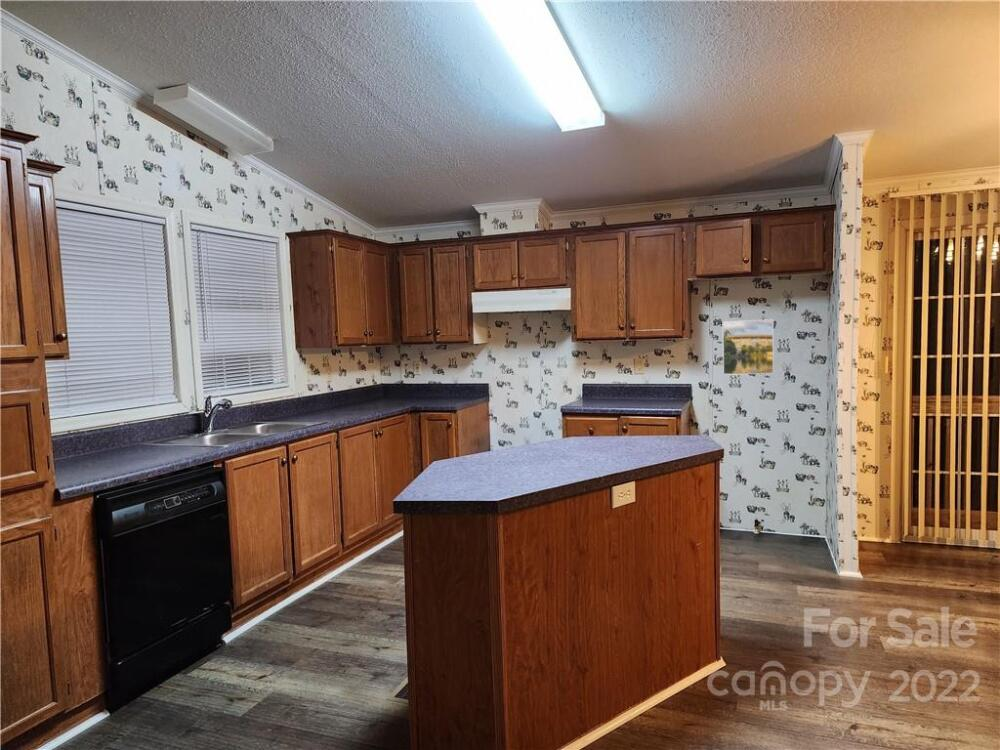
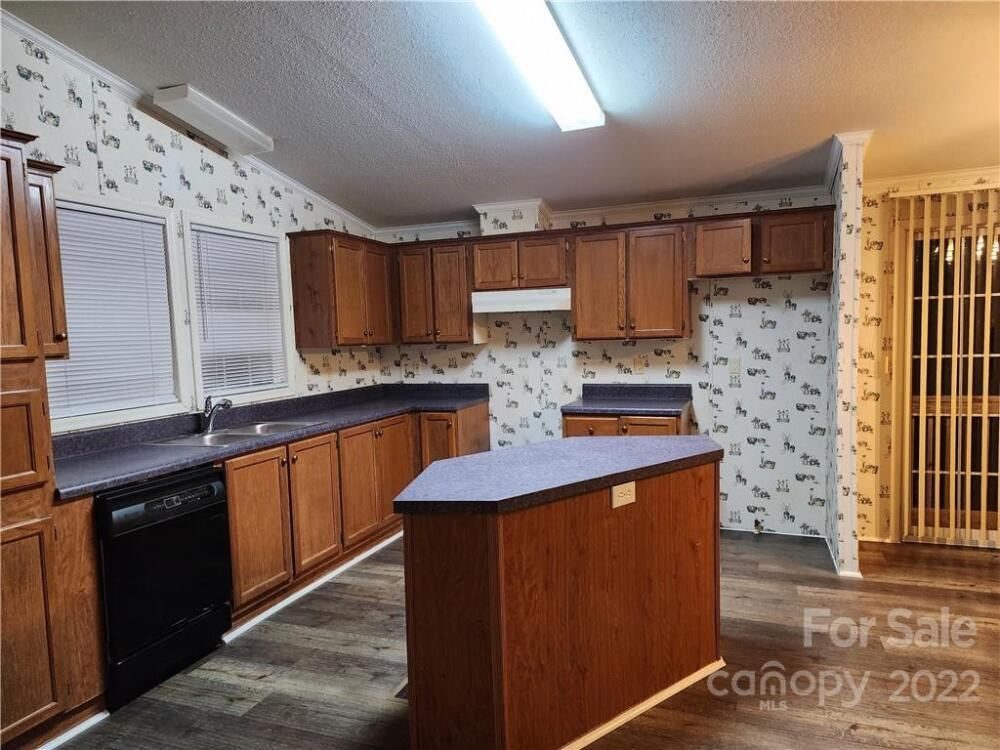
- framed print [722,318,775,375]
